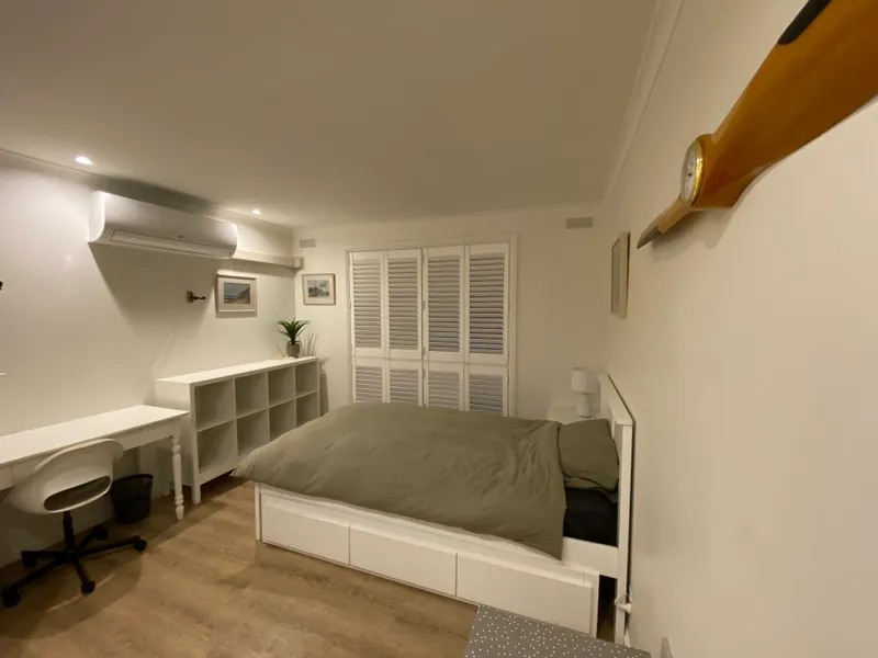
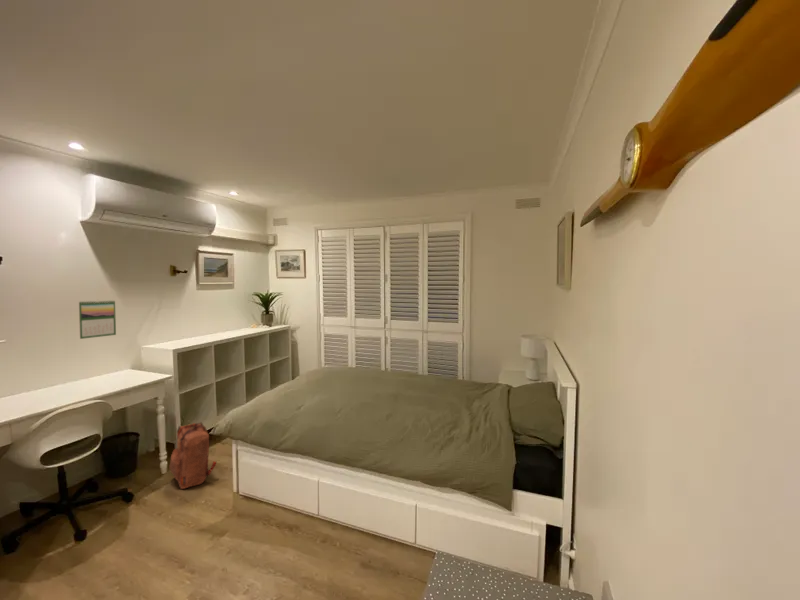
+ backpack [168,421,217,490]
+ calendar [78,299,117,340]
